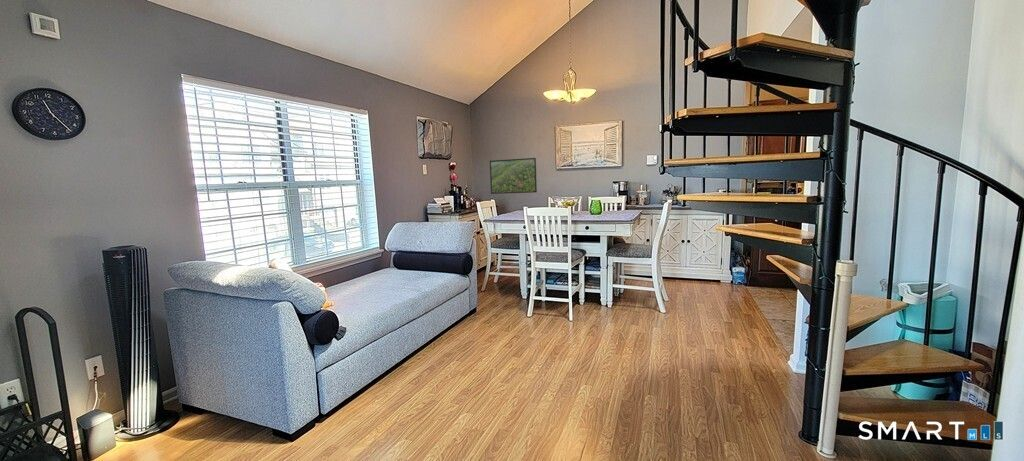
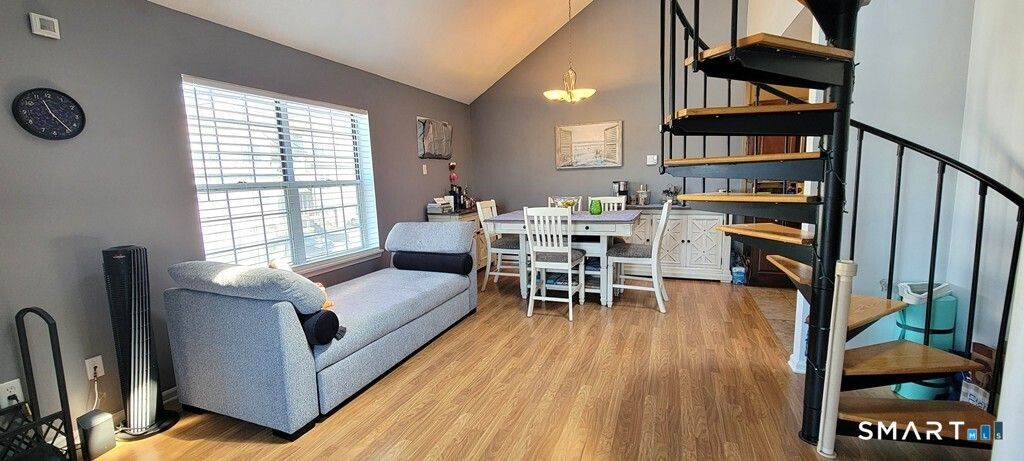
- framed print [489,157,538,195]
